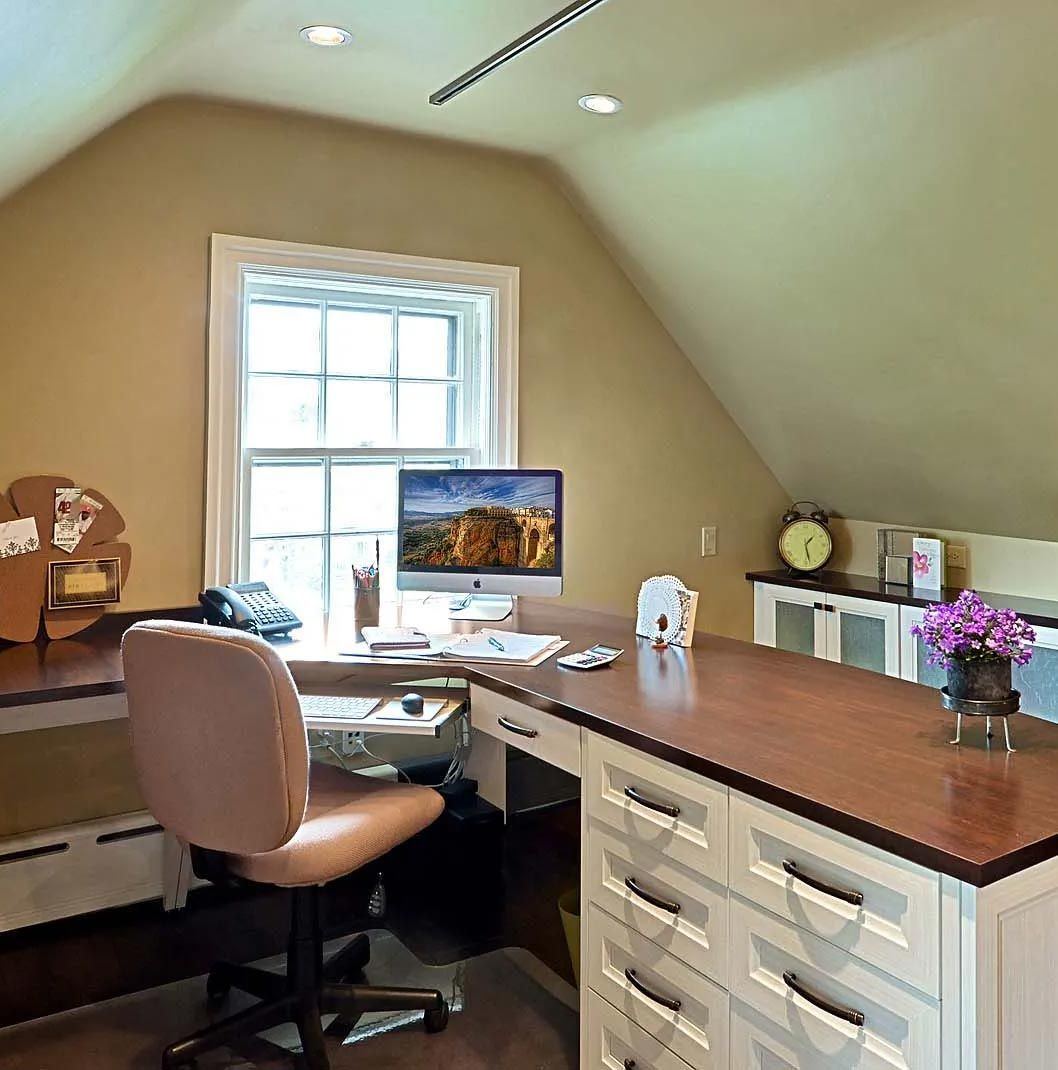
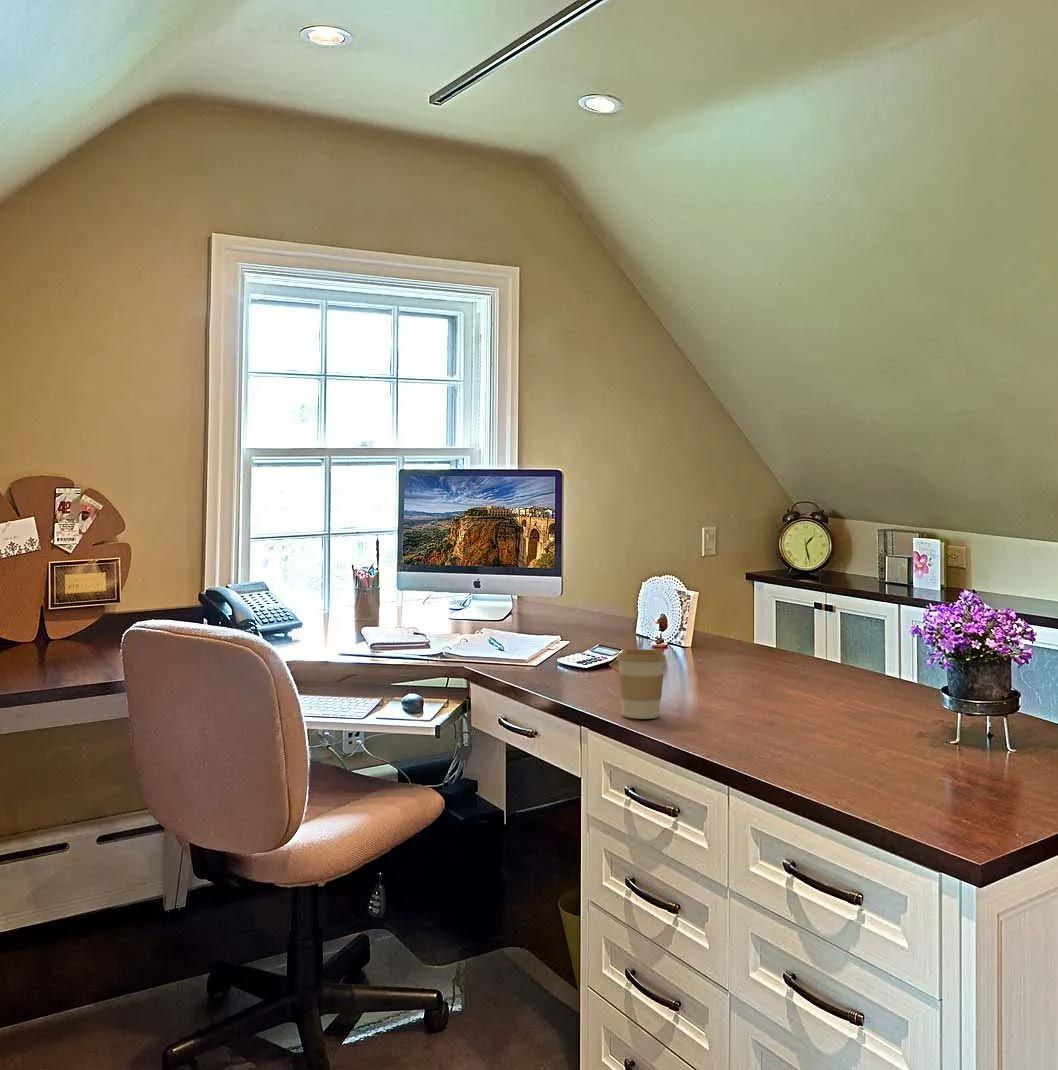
+ coffee cup [616,648,667,720]
